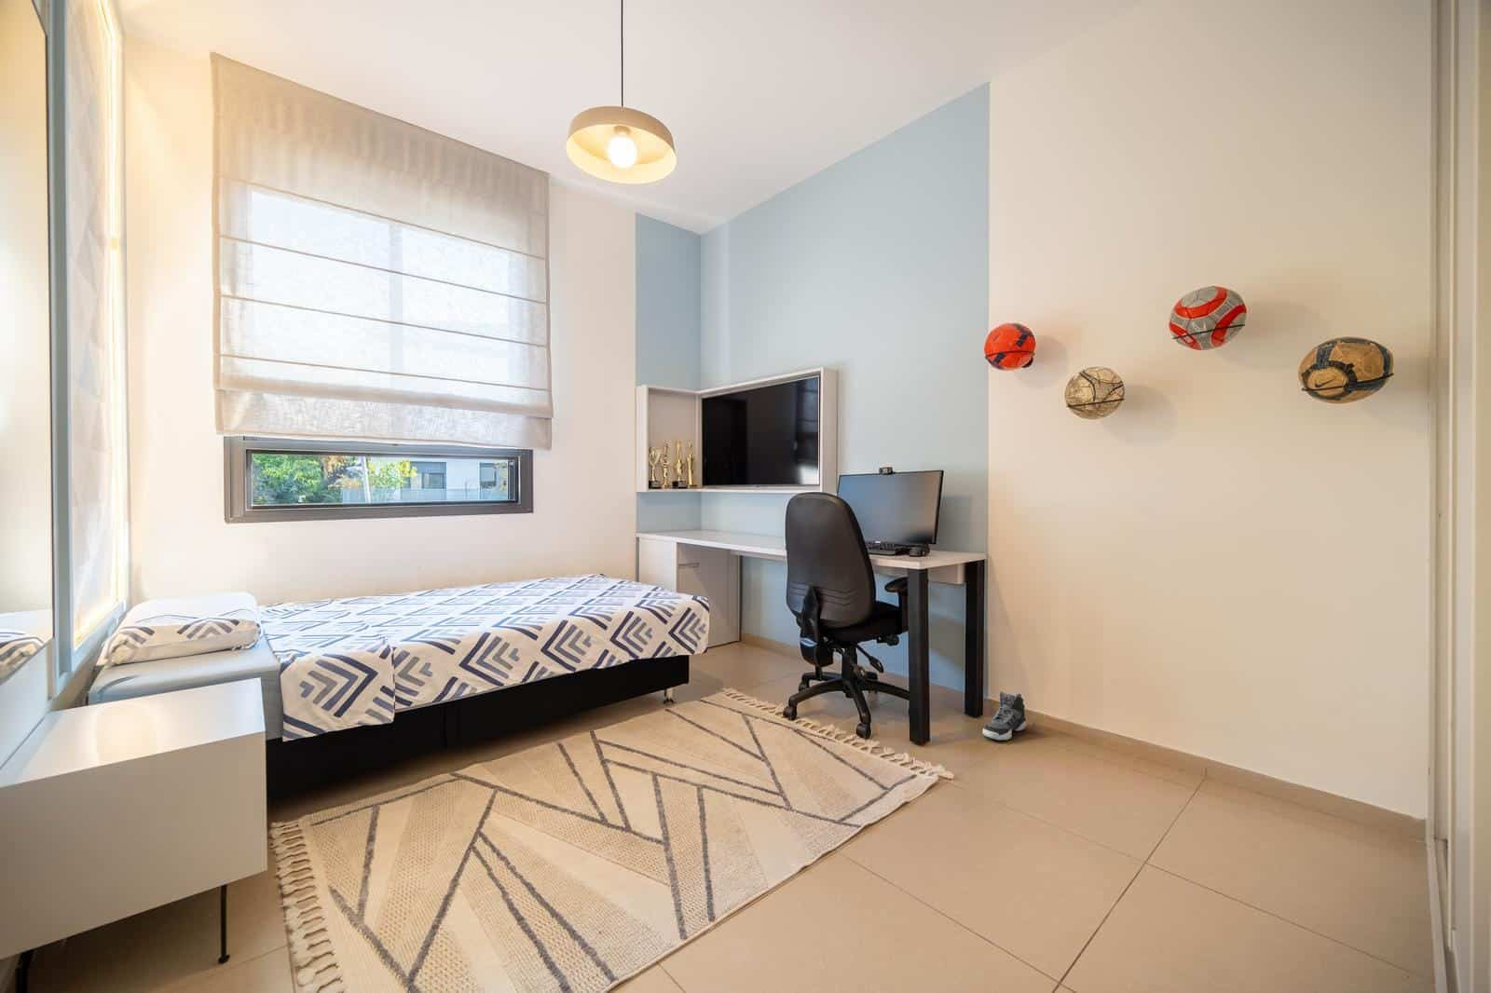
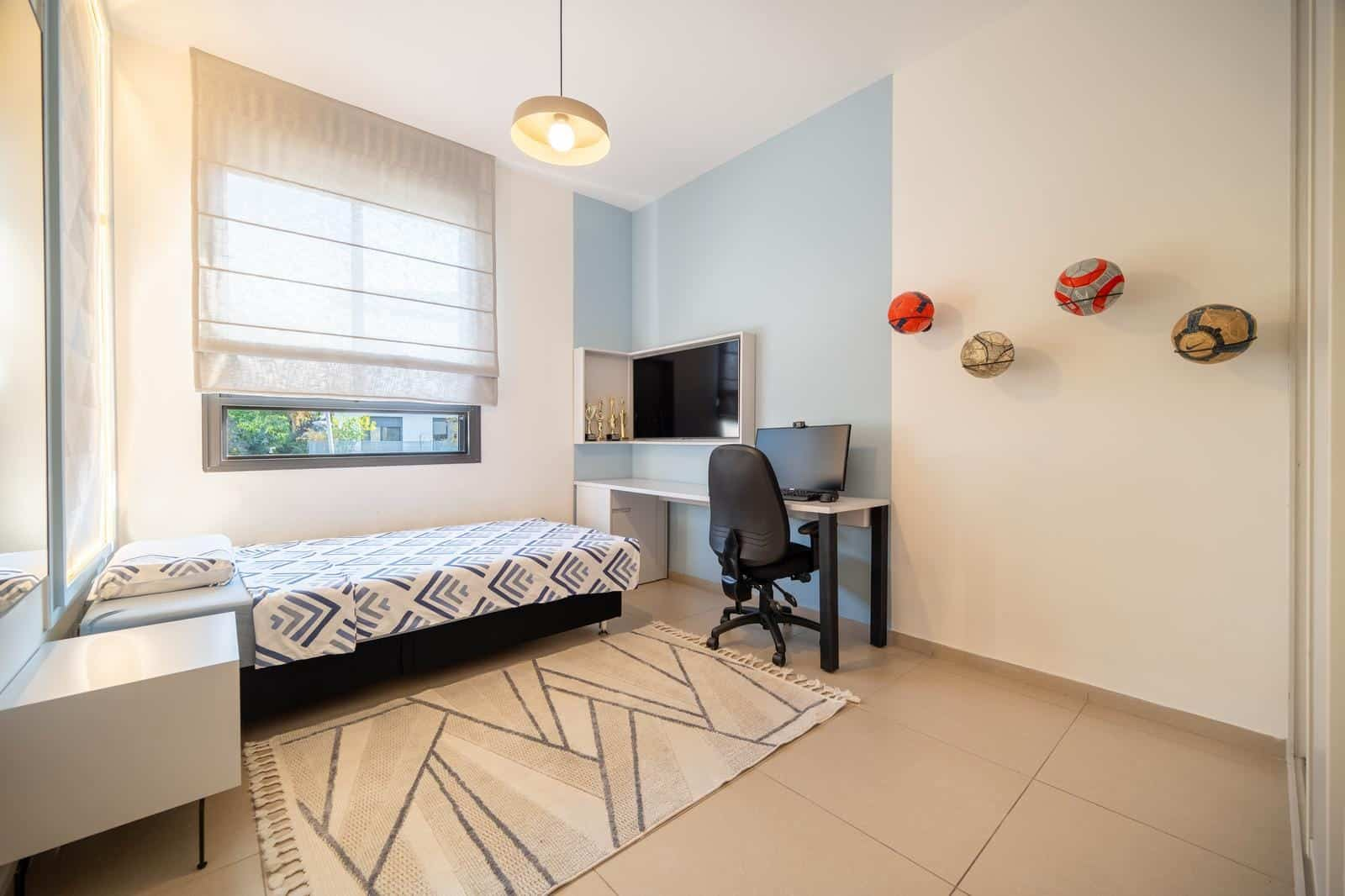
- sneaker [982,692,1028,740]
